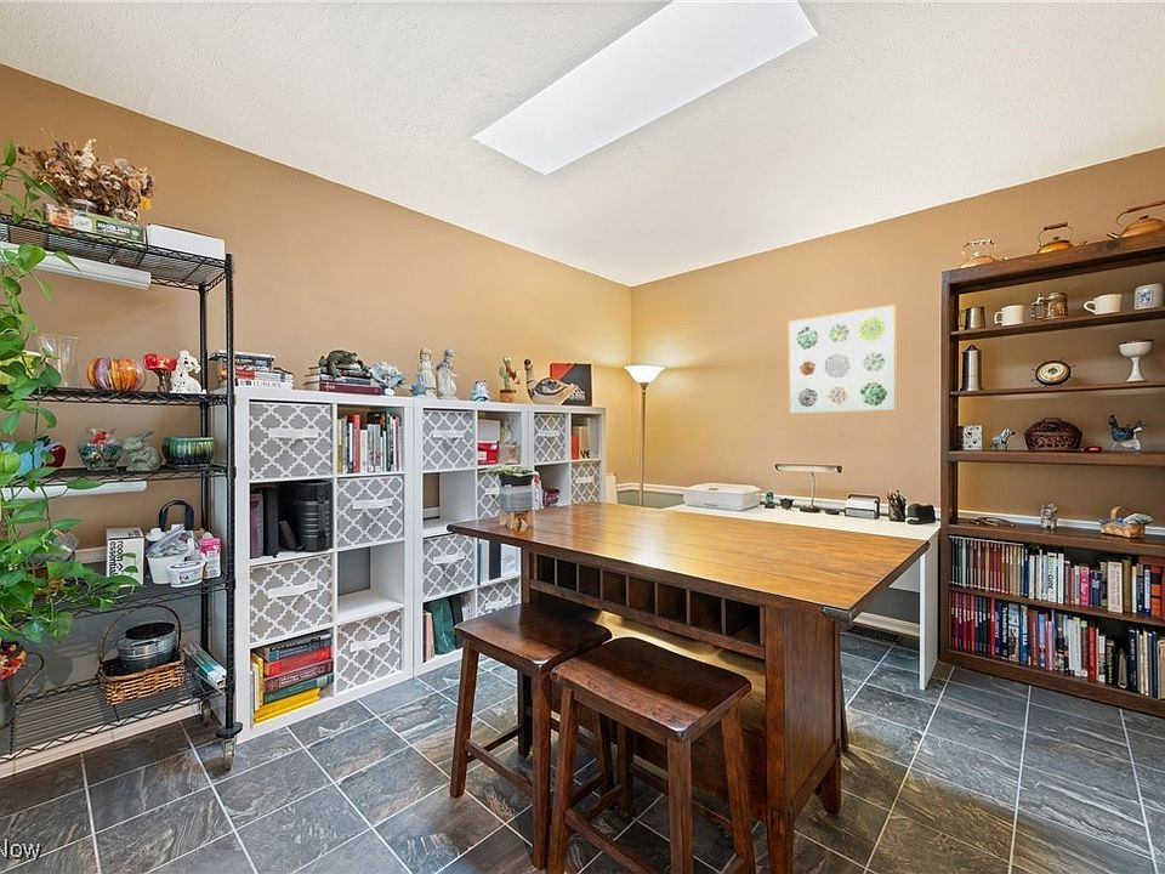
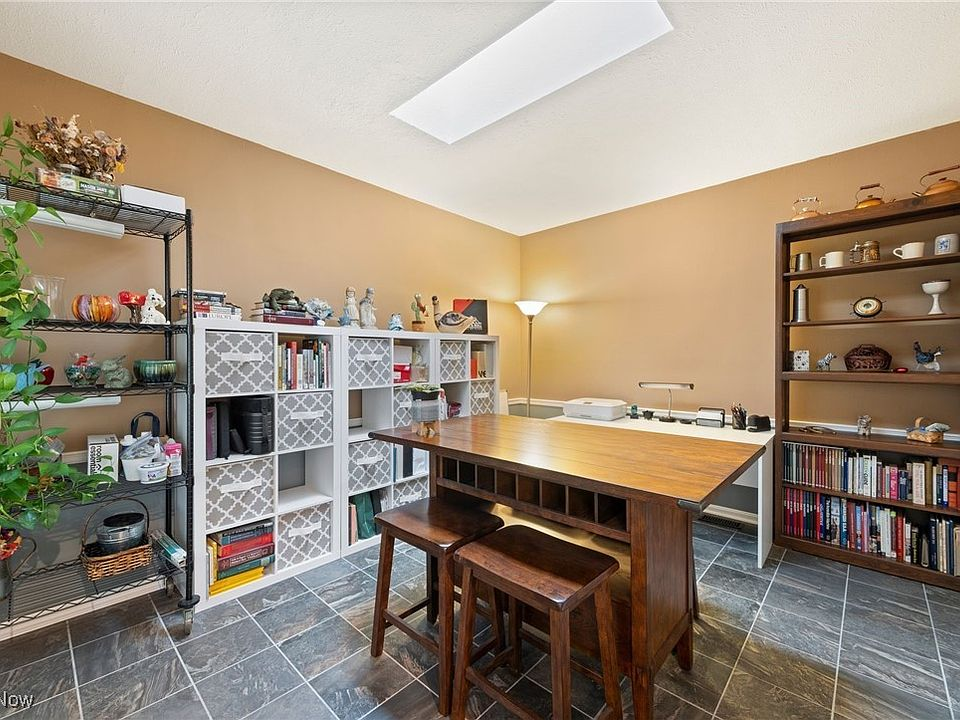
- wall art [788,303,898,416]
